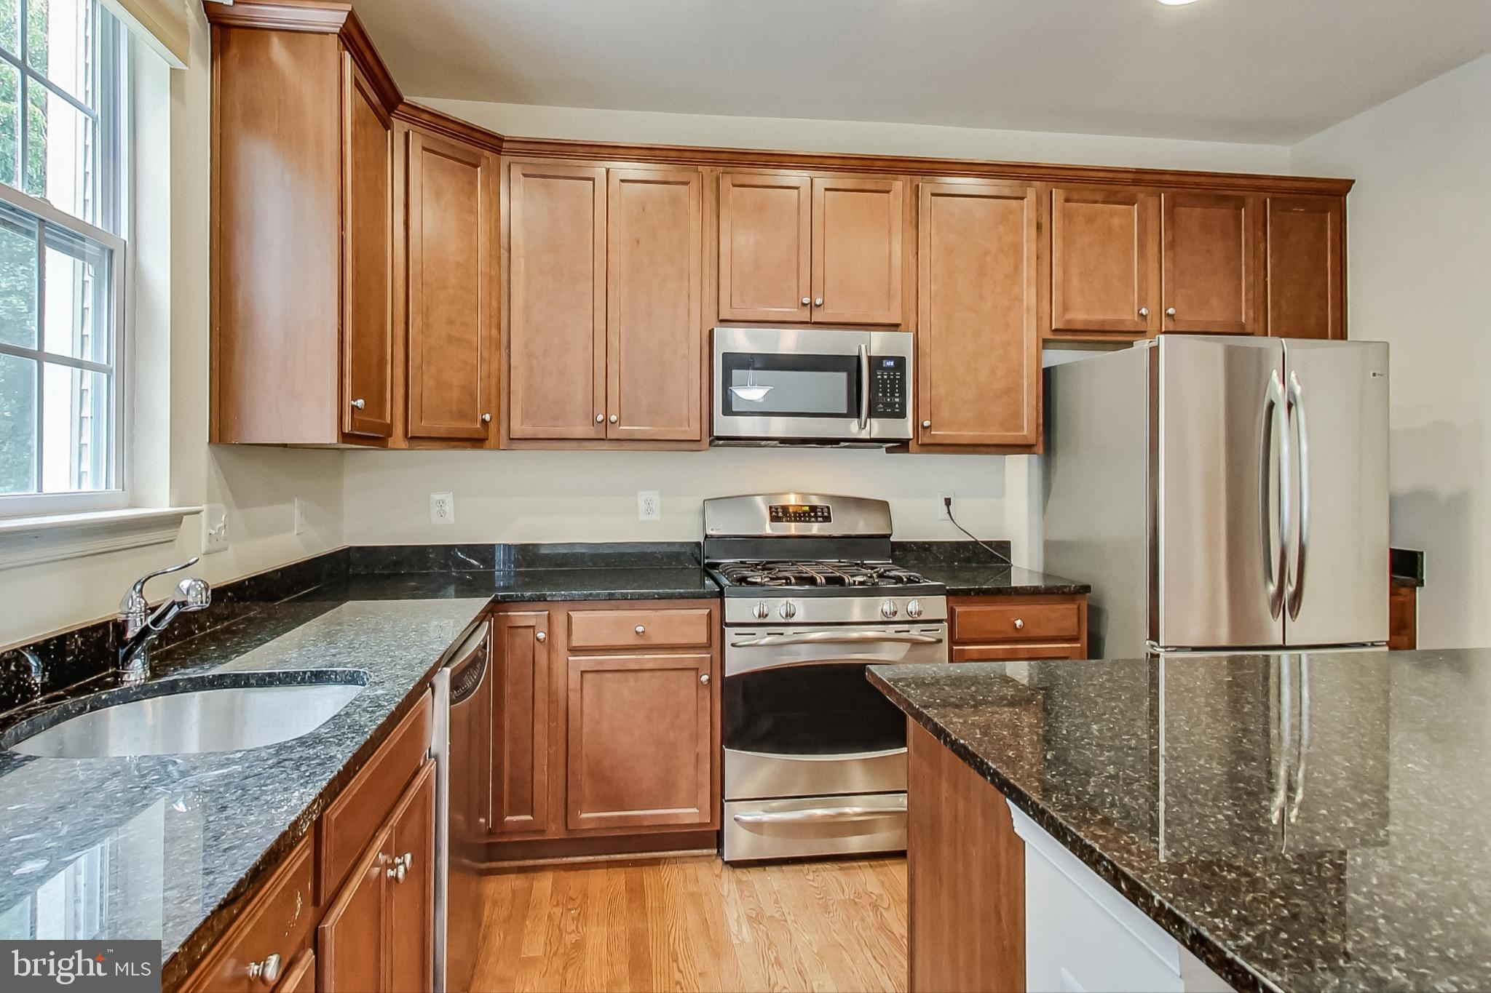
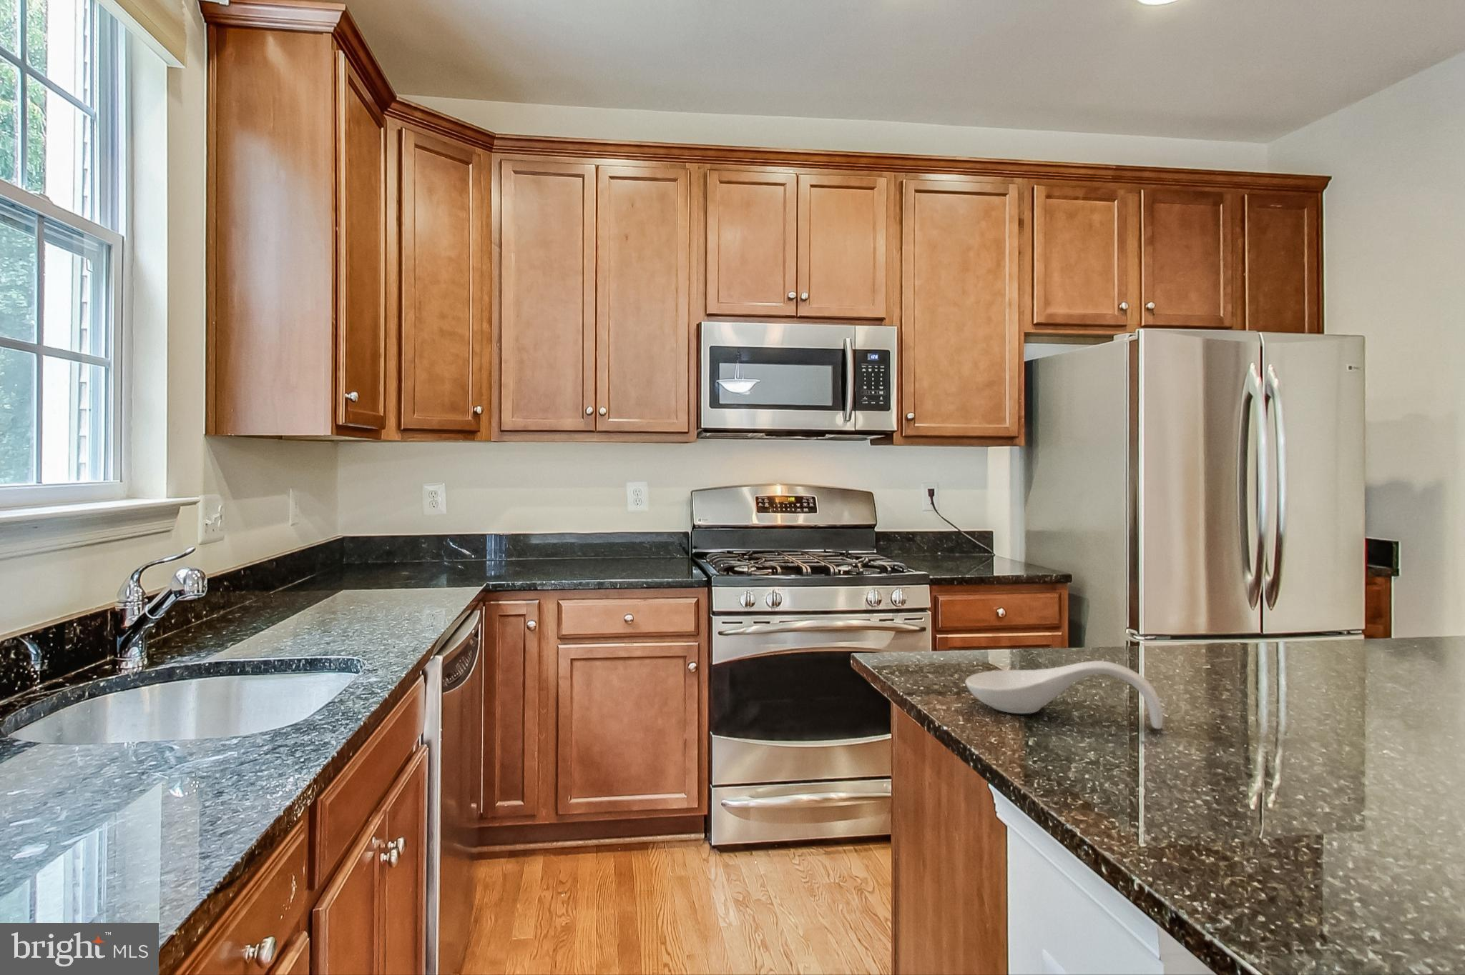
+ spoon rest [964,661,1164,730]
